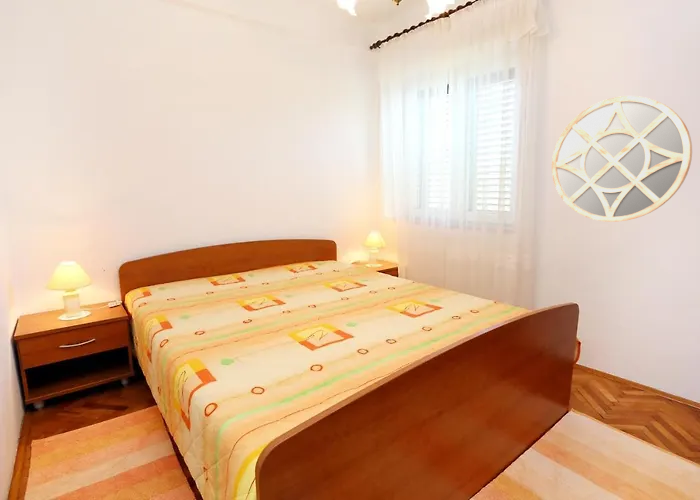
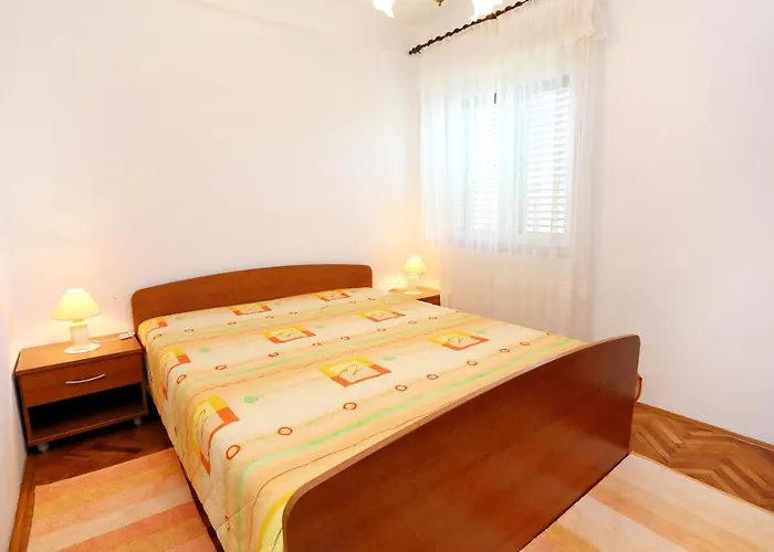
- home mirror [551,95,693,223]
